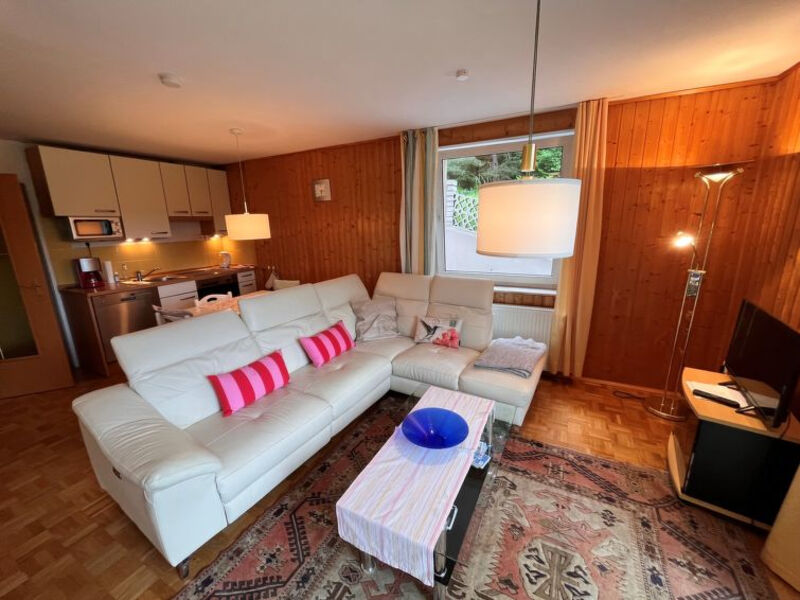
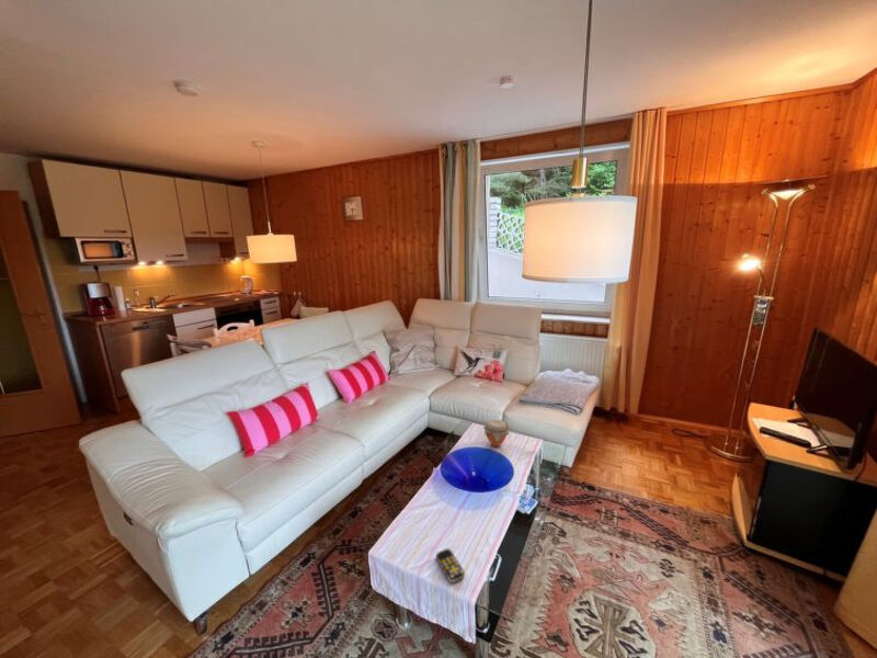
+ jar [482,419,510,447]
+ remote control [435,547,466,583]
